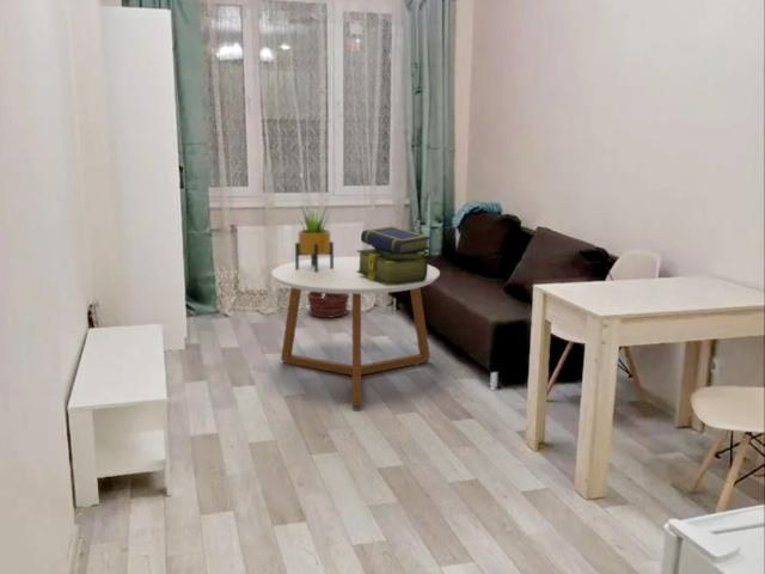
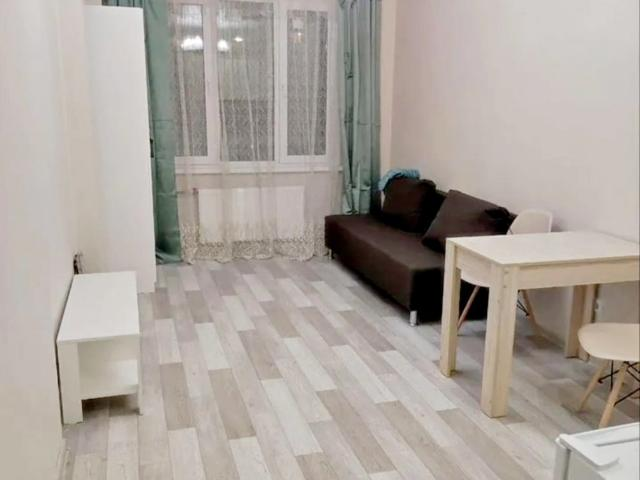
- basket [306,256,350,319]
- stack of books [356,225,432,286]
- potted plant [294,203,335,273]
- coffee table [270,256,441,407]
